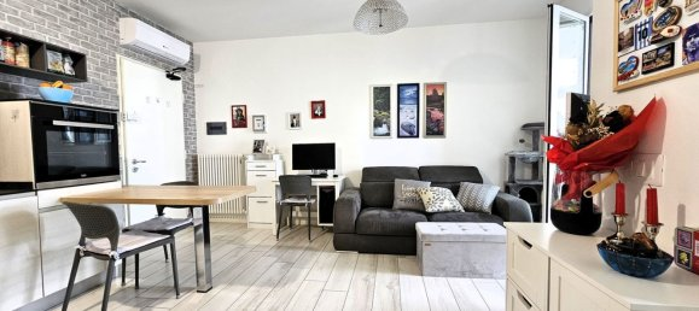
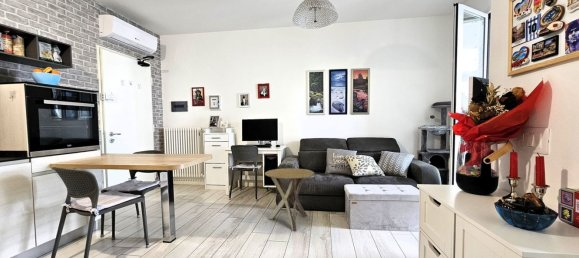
+ side table [264,167,316,232]
